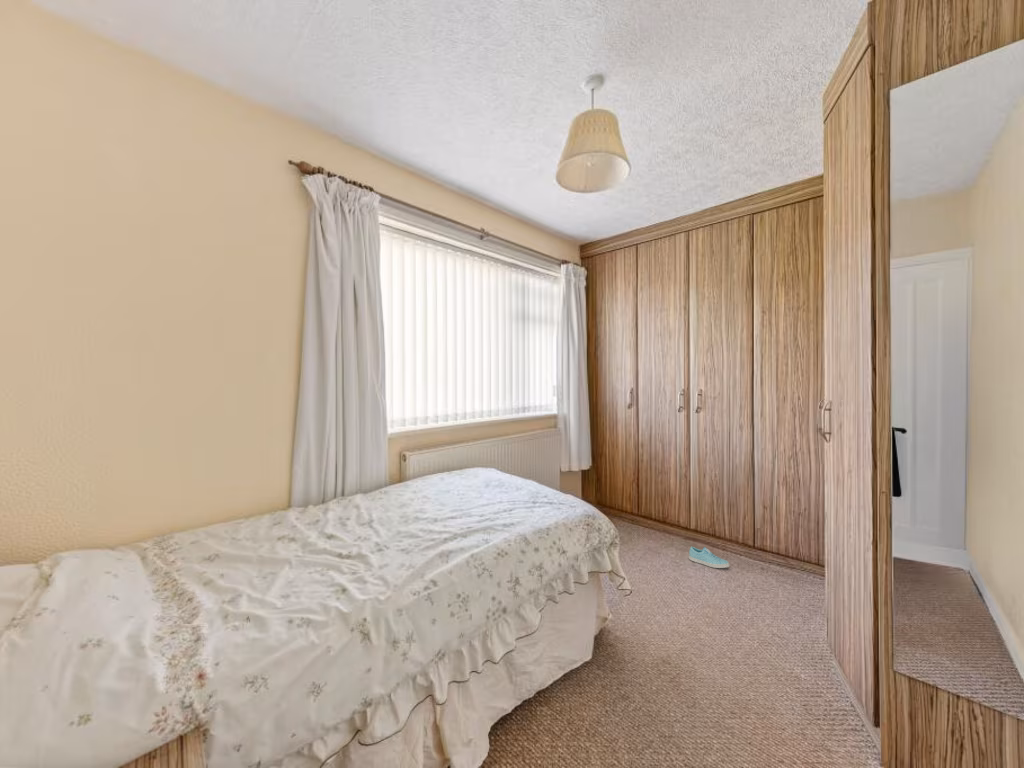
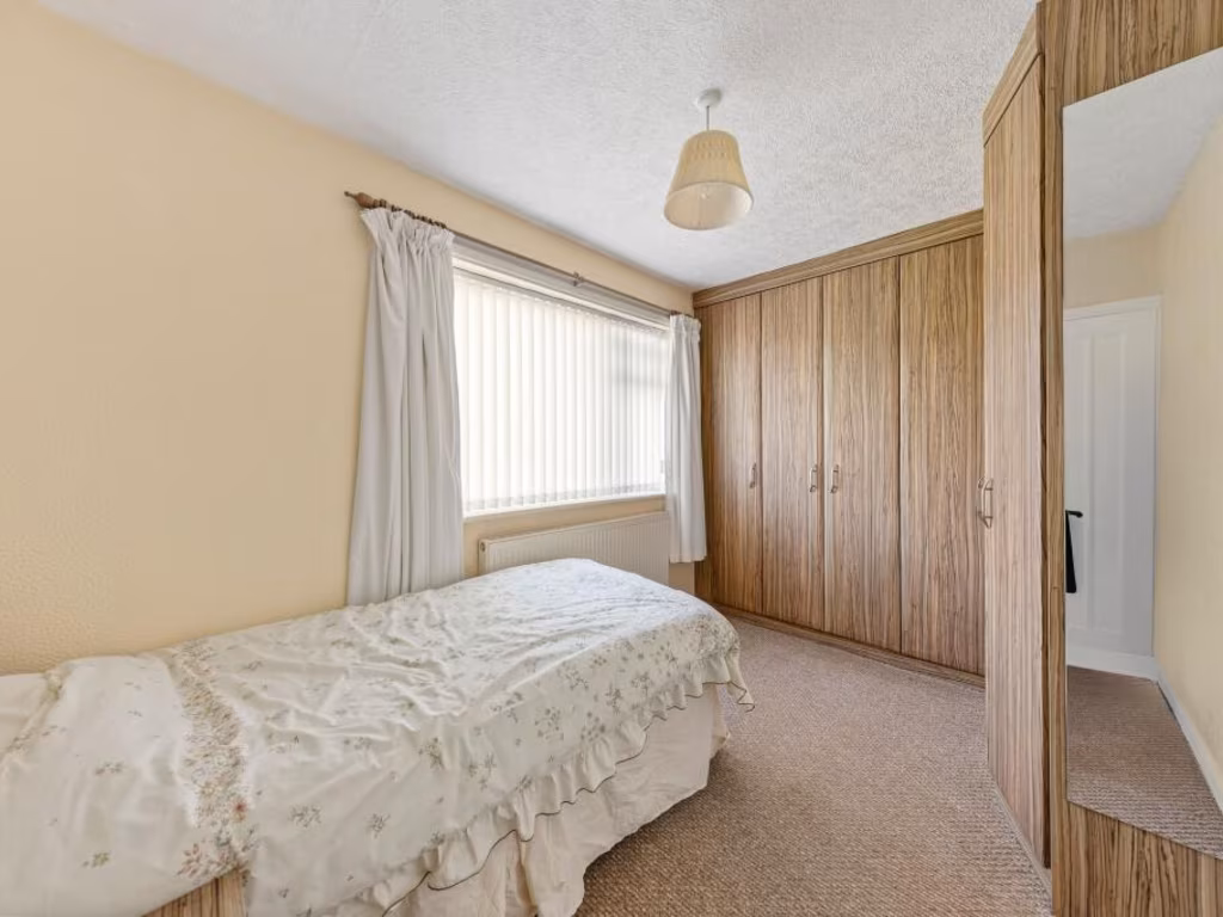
- sneaker [688,546,731,569]
